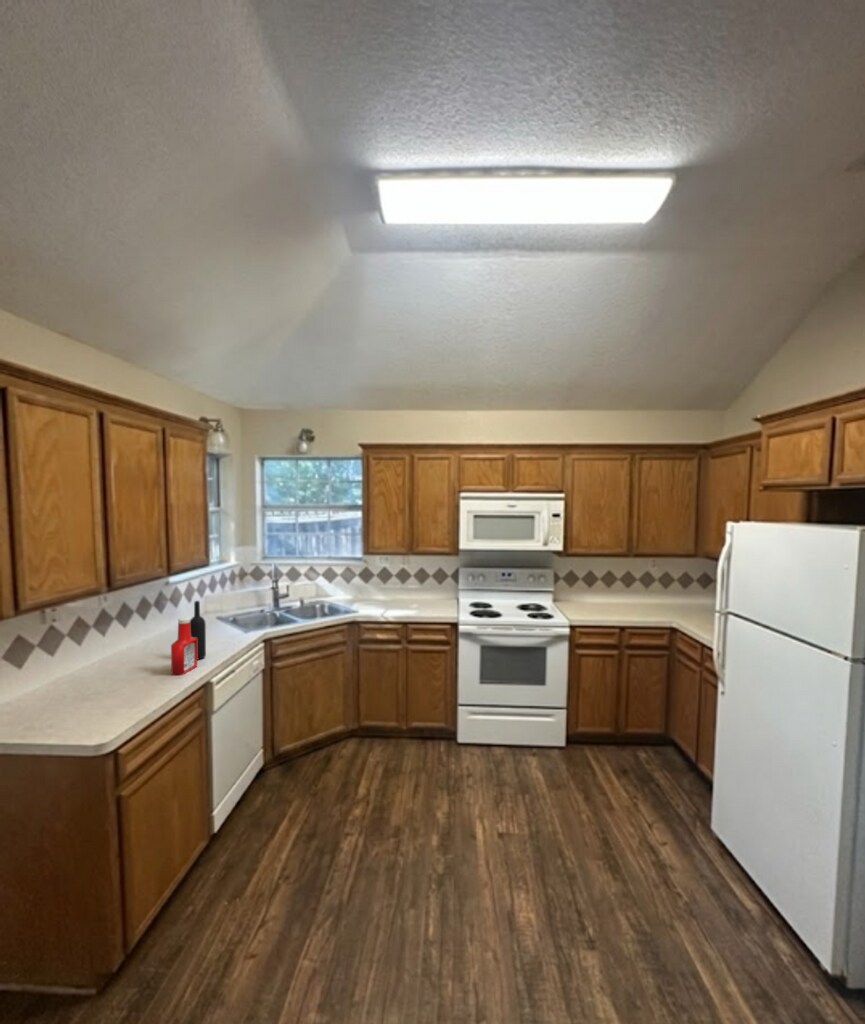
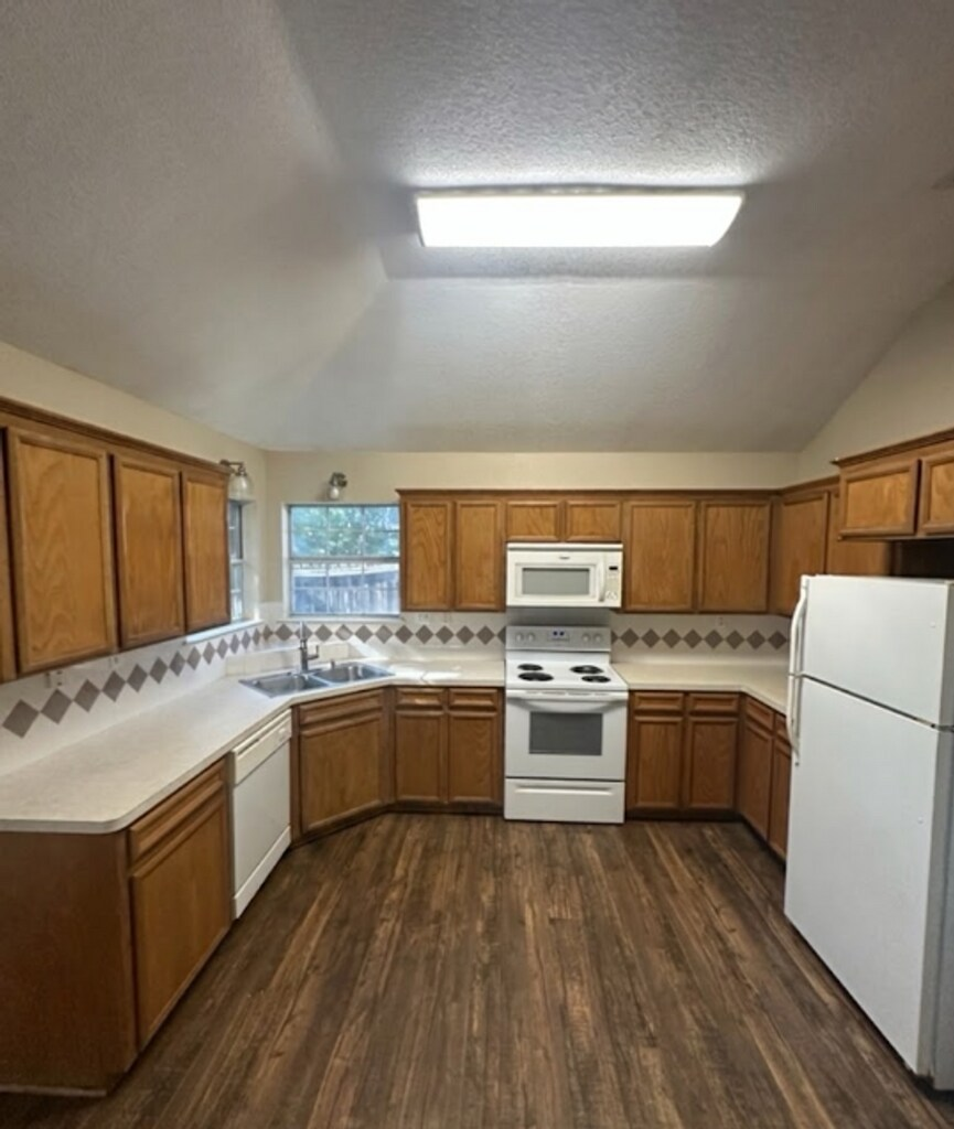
- wine bottle [190,600,207,661]
- soap bottle [170,617,198,676]
